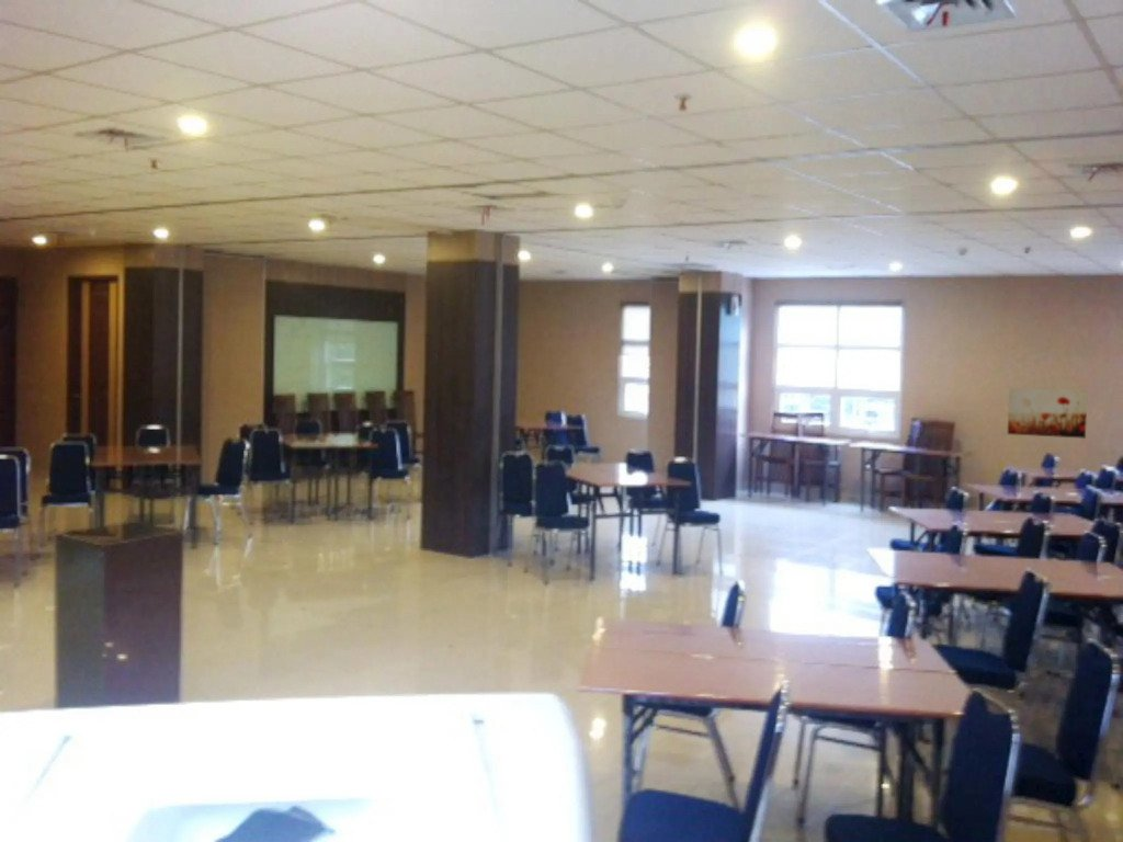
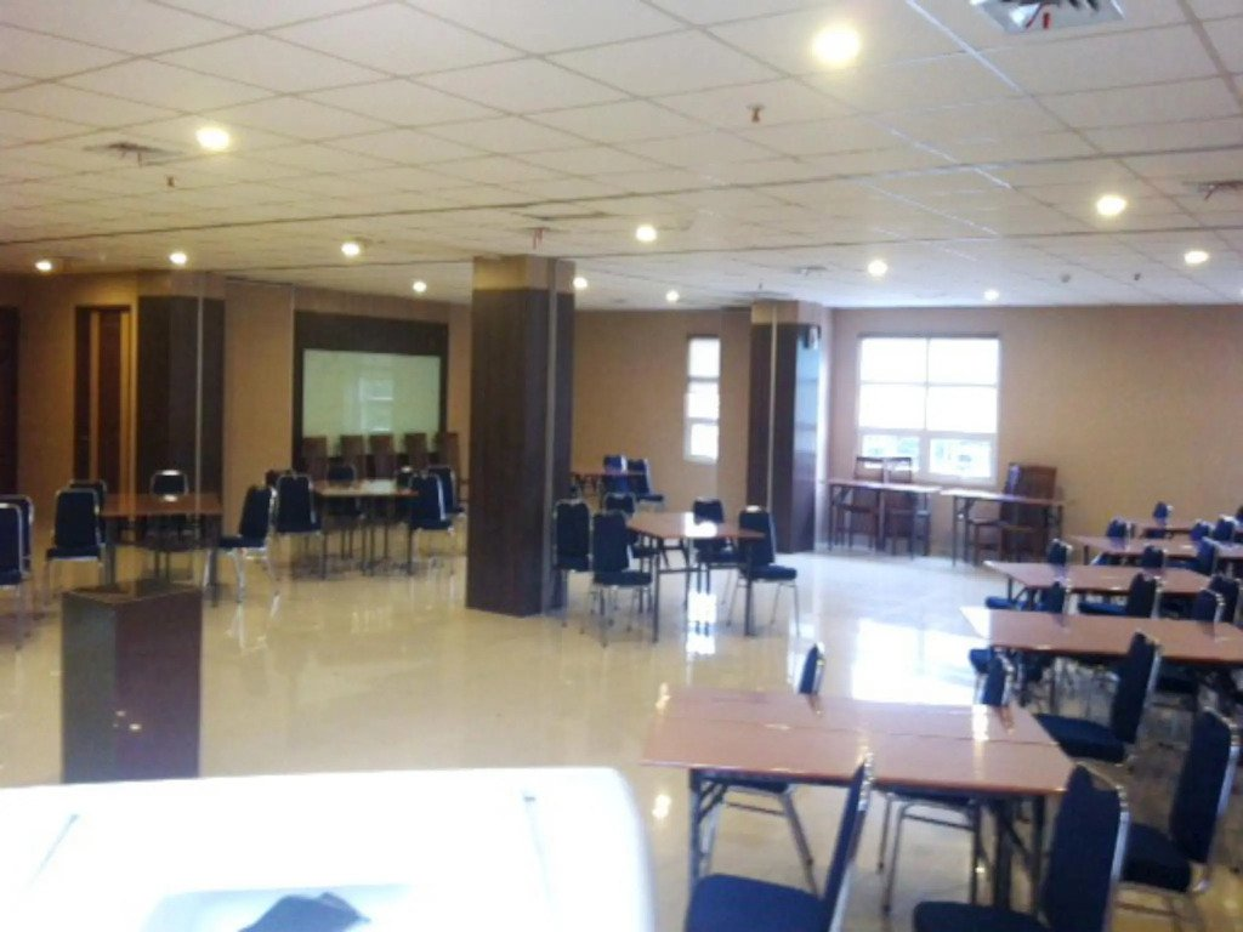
- wall art [1007,387,1089,440]
